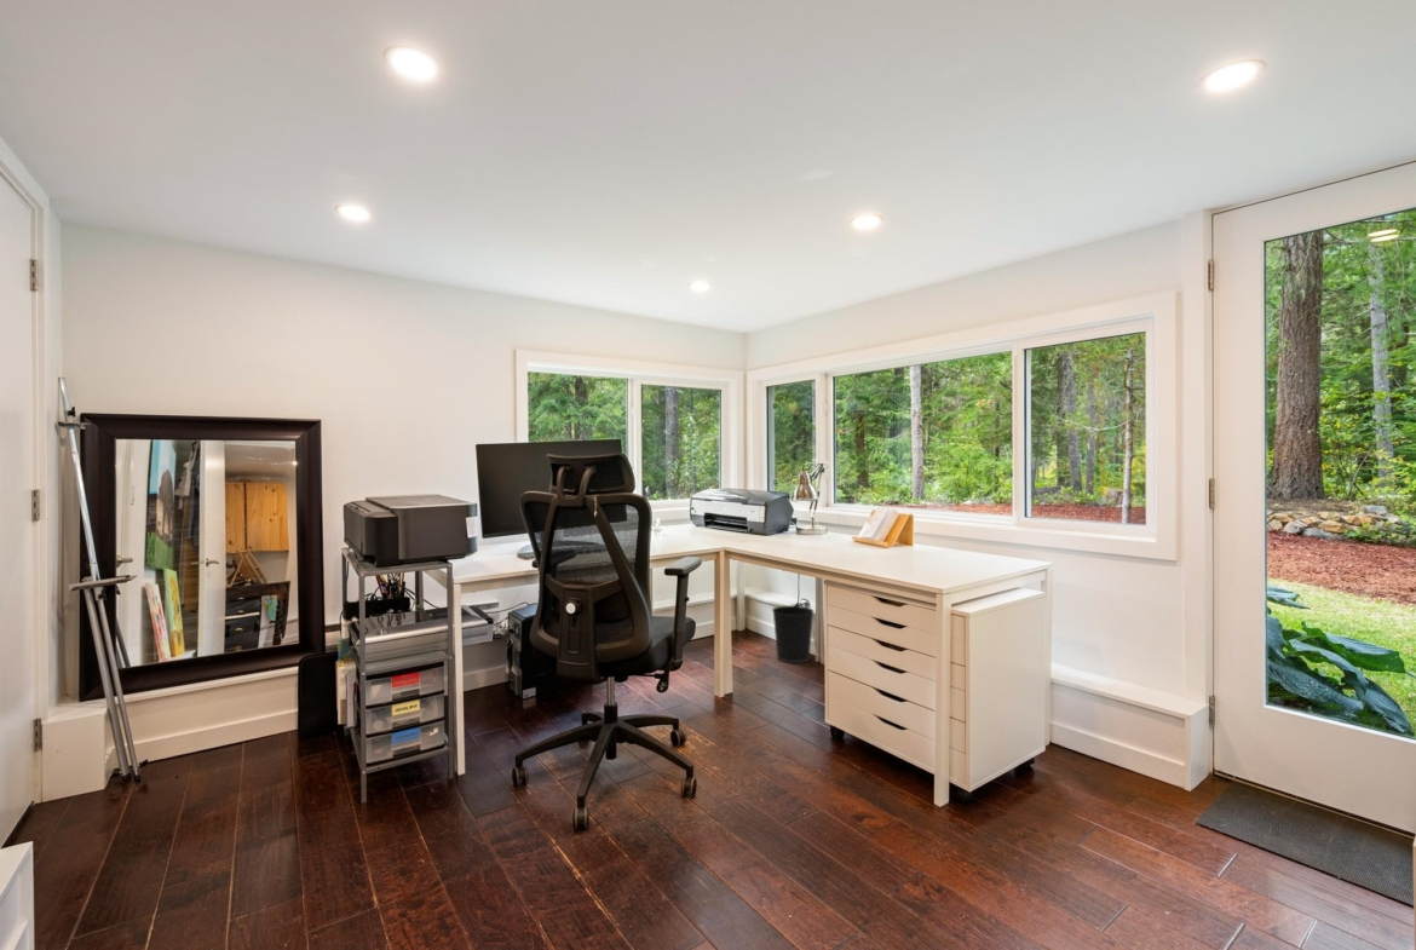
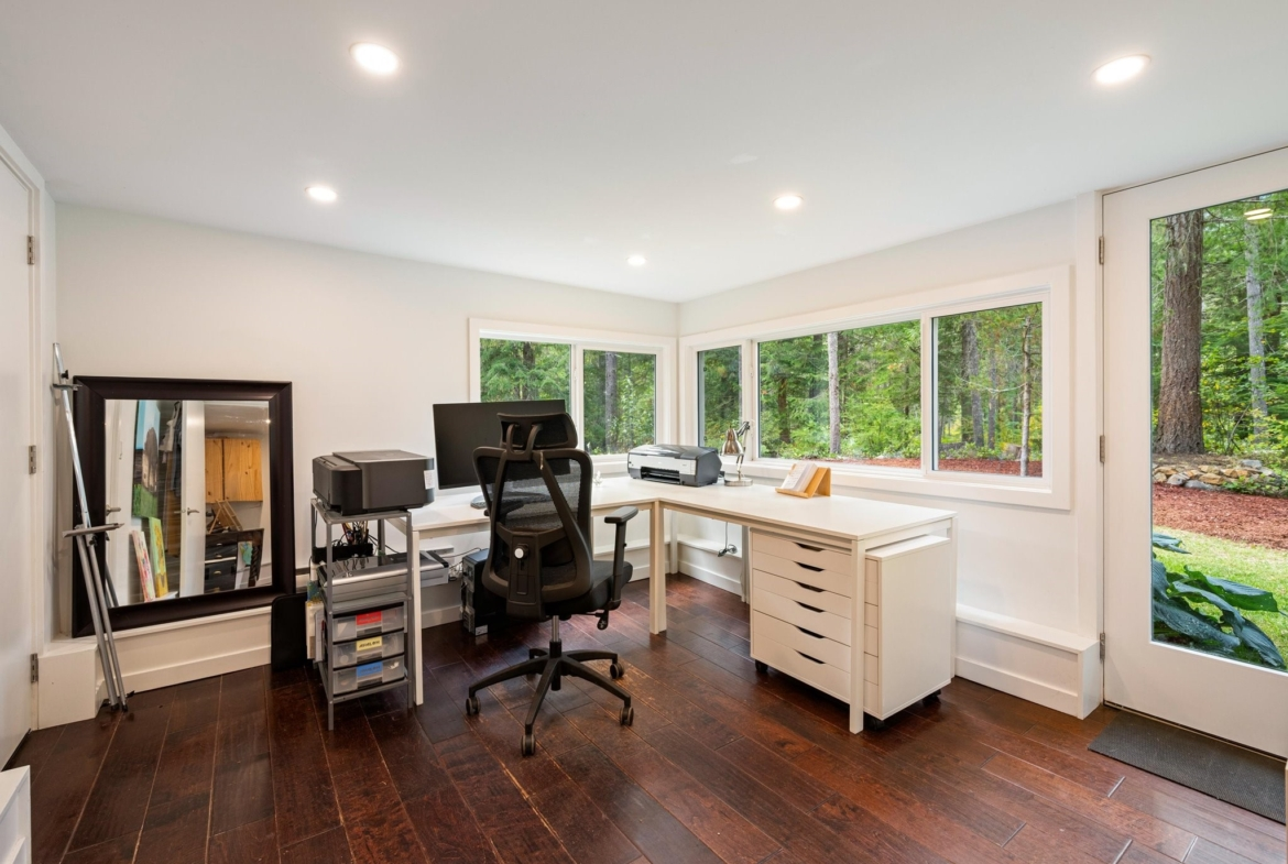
- wastebasket [771,605,815,664]
